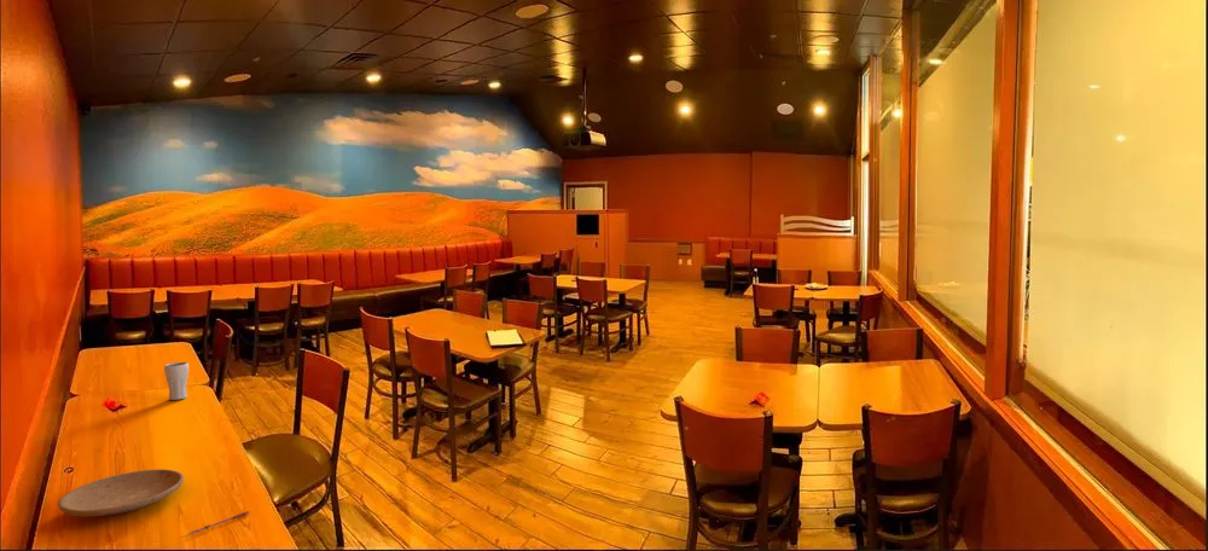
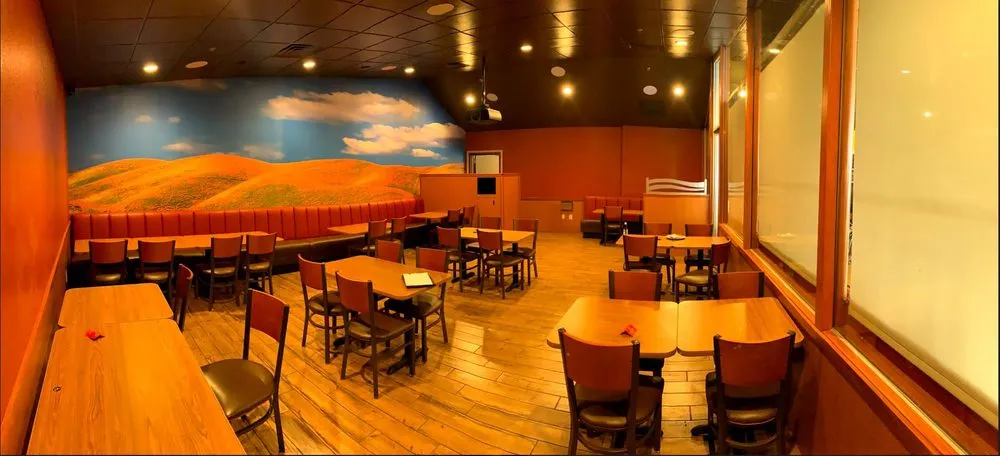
- pen [187,510,250,536]
- drinking glass [163,361,190,401]
- plate [57,468,185,517]
